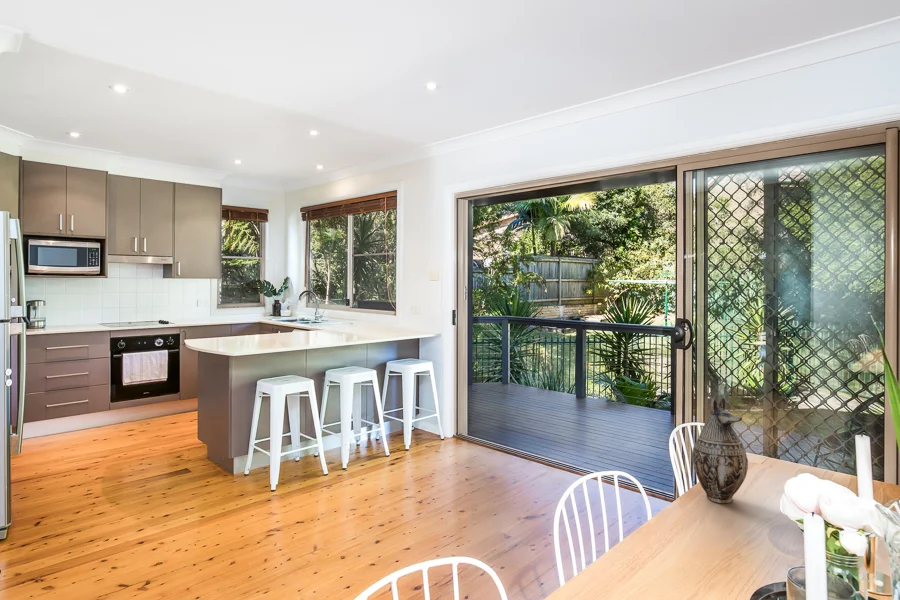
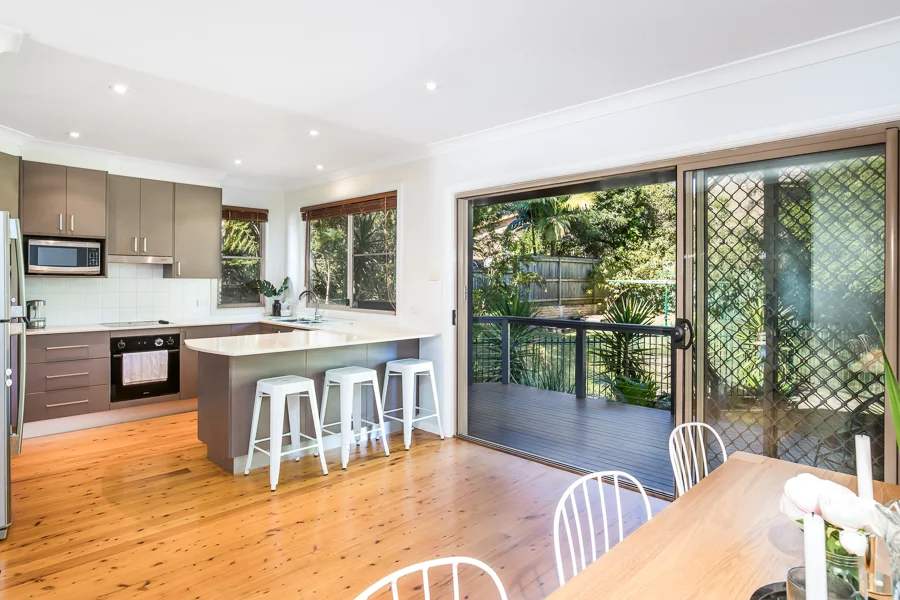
- decorative vase [692,396,749,504]
